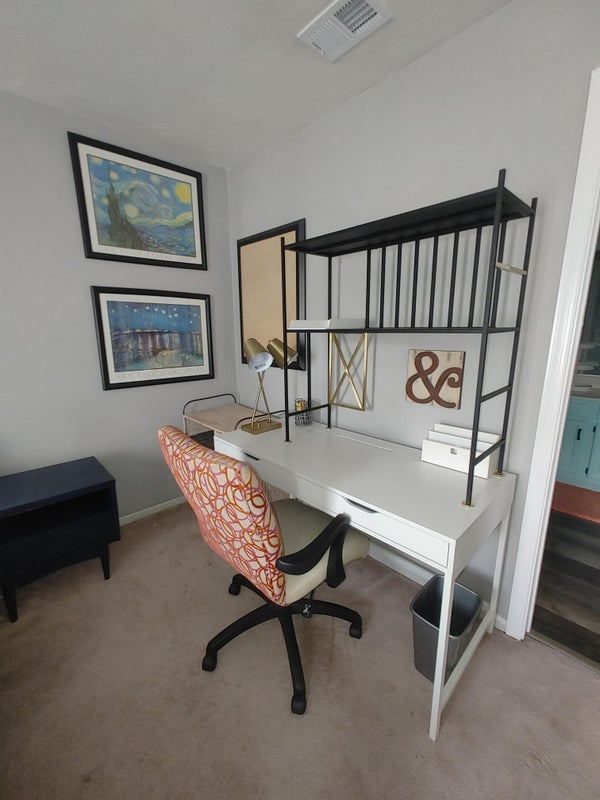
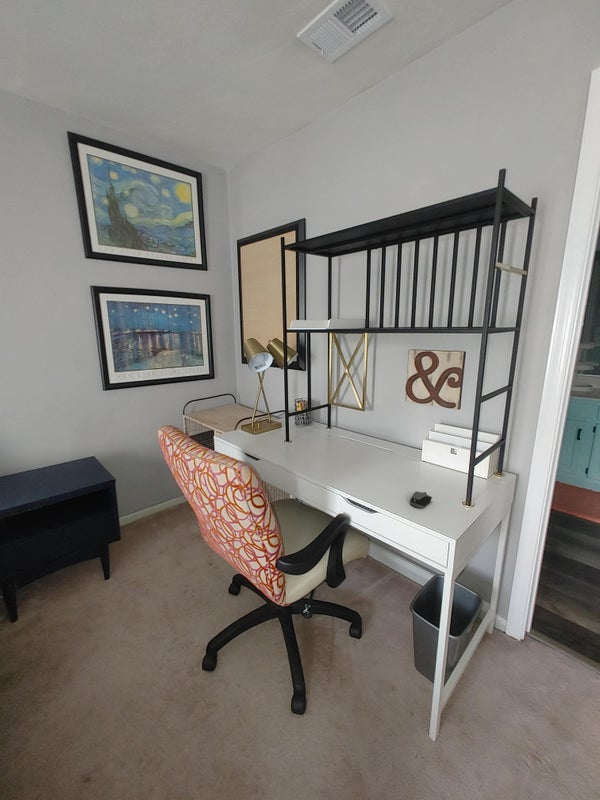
+ computer mouse [409,490,433,509]
